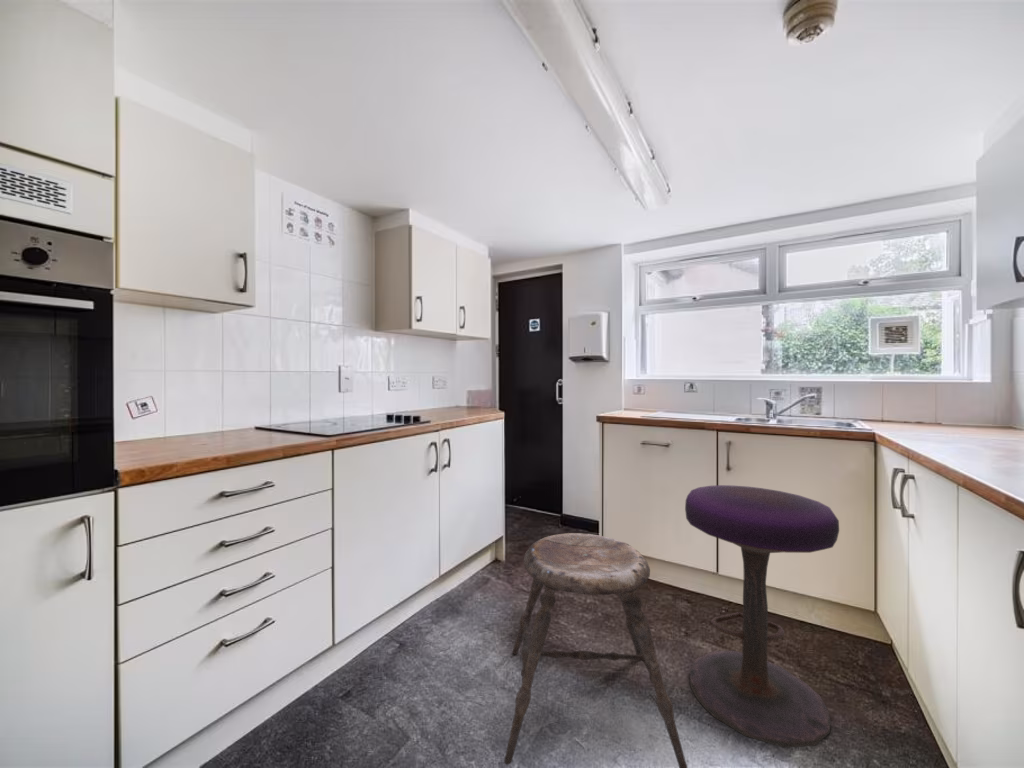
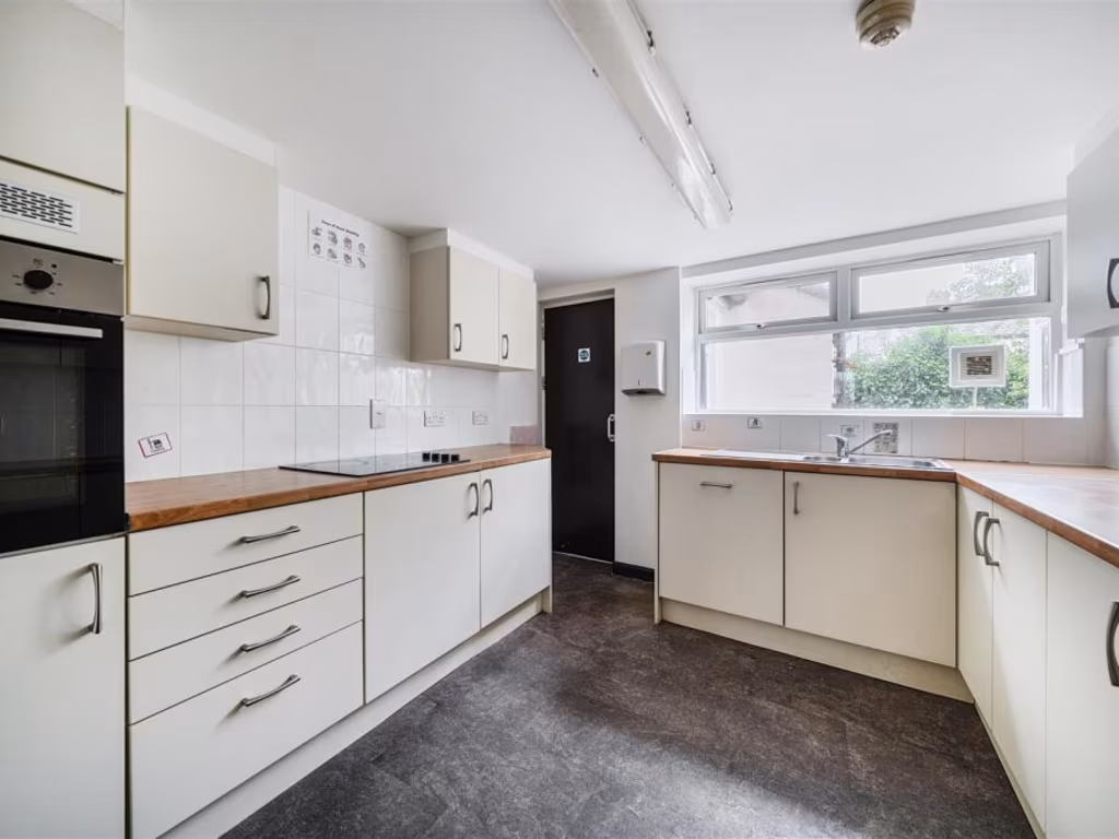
- stool [684,484,840,748]
- stool [503,532,688,768]
